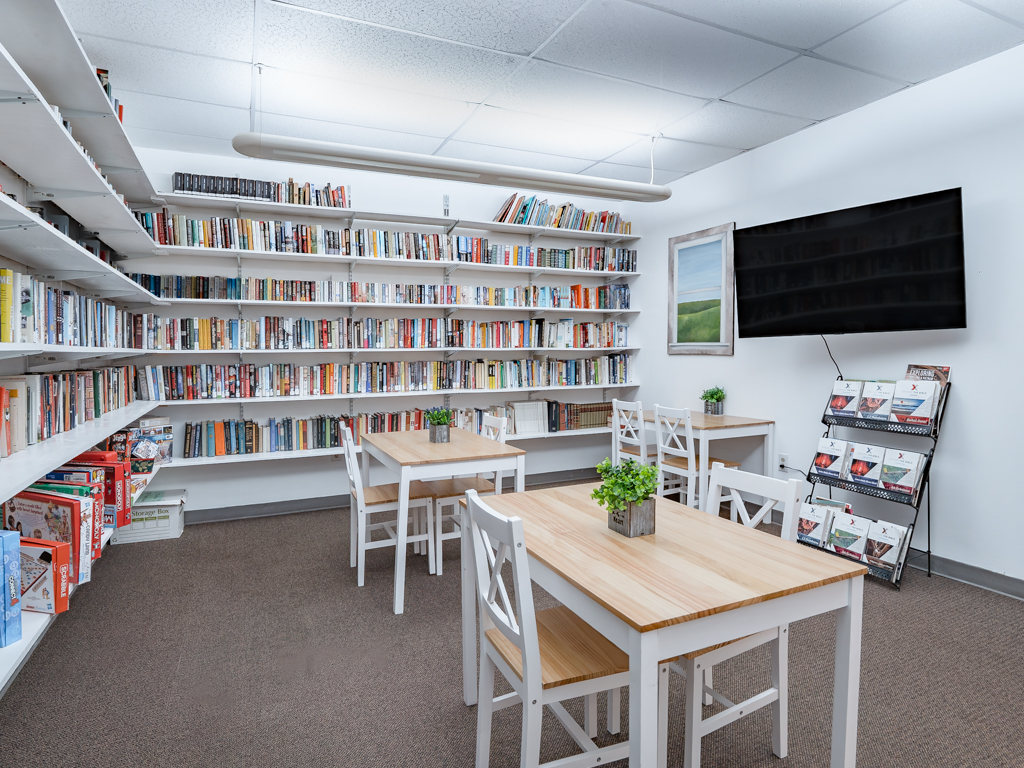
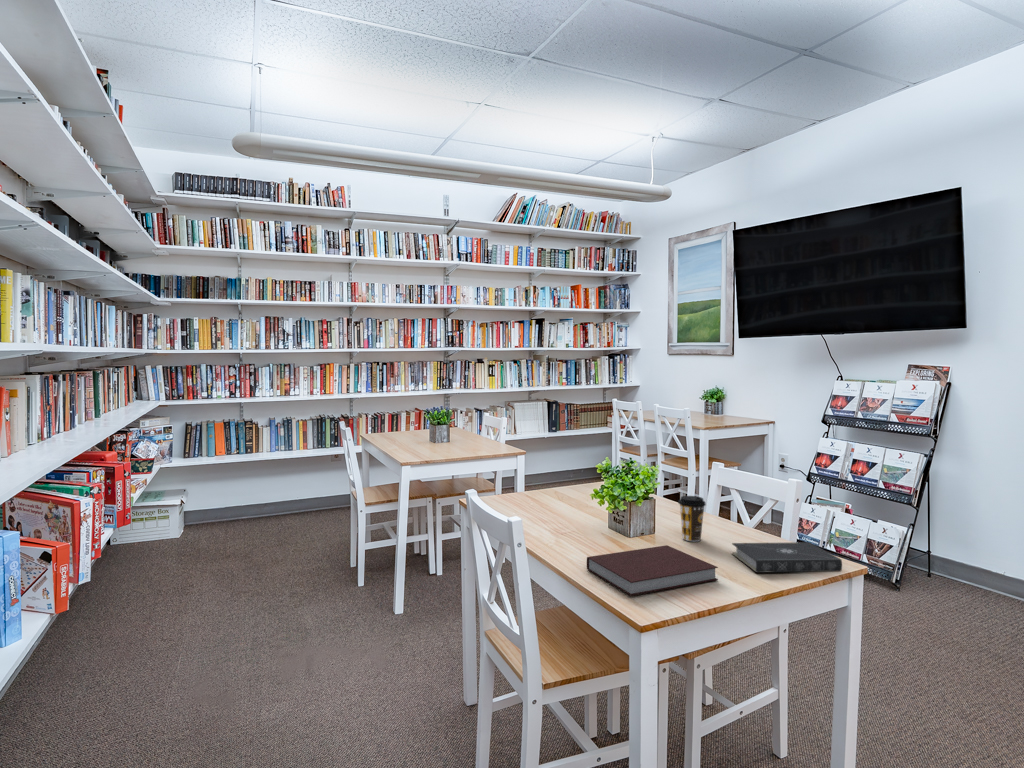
+ book [731,541,843,574]
+ notebook [586,544,719,597]
+ coffee cup [677,495,707,542]
